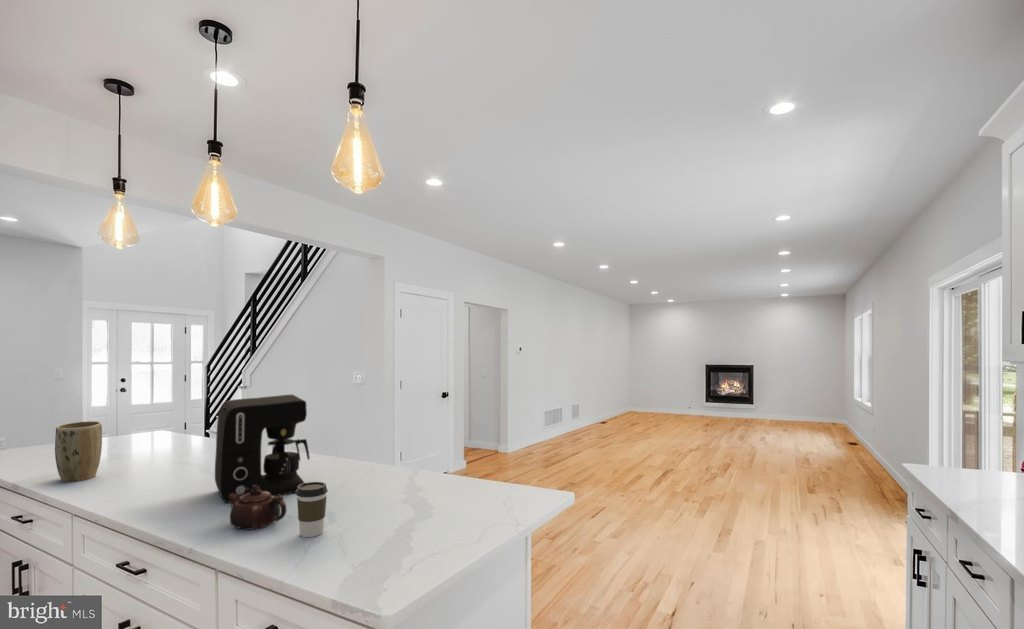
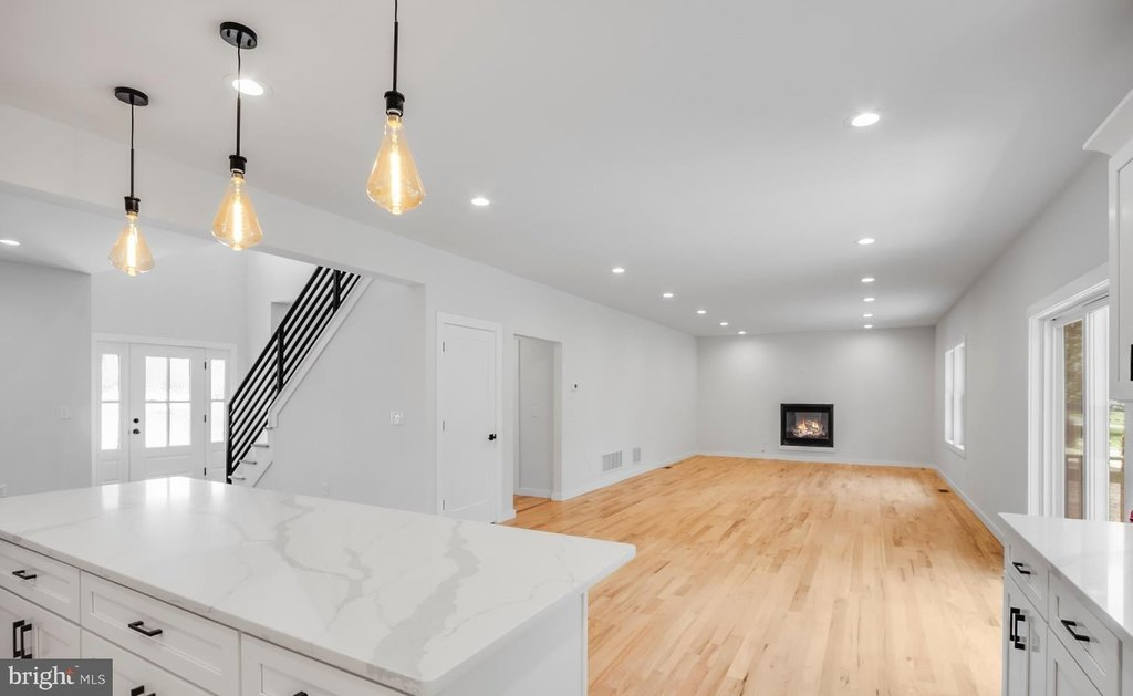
- teapot [228,485,287,531]
- coffee cup [295,481,328,538]
- coffee maker [214,394,310,504]
- plant pot [54,420,103,483]
